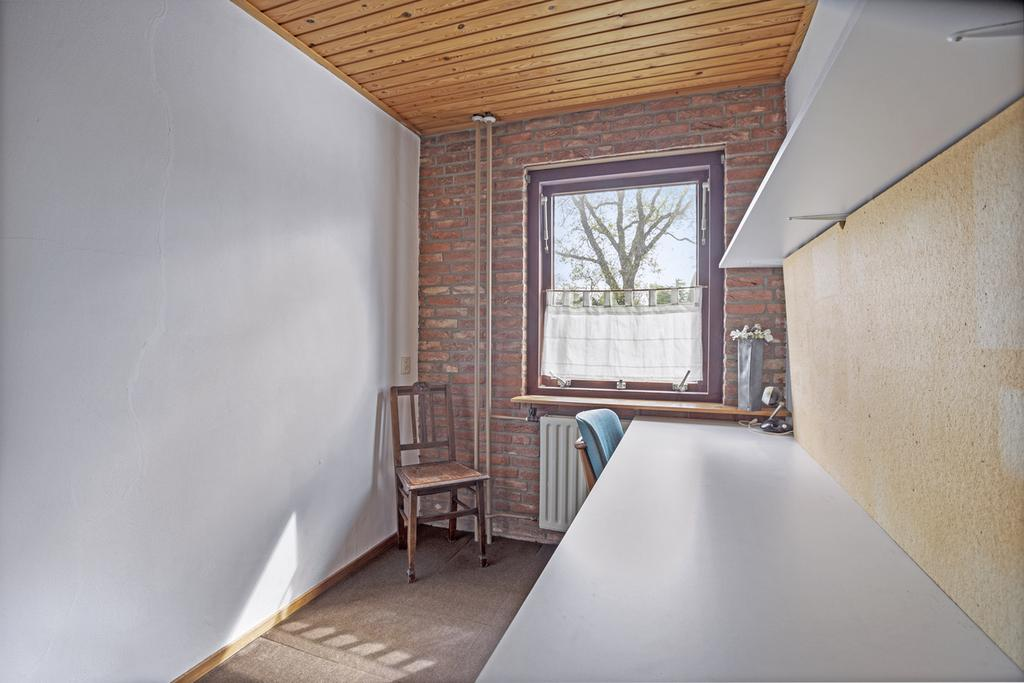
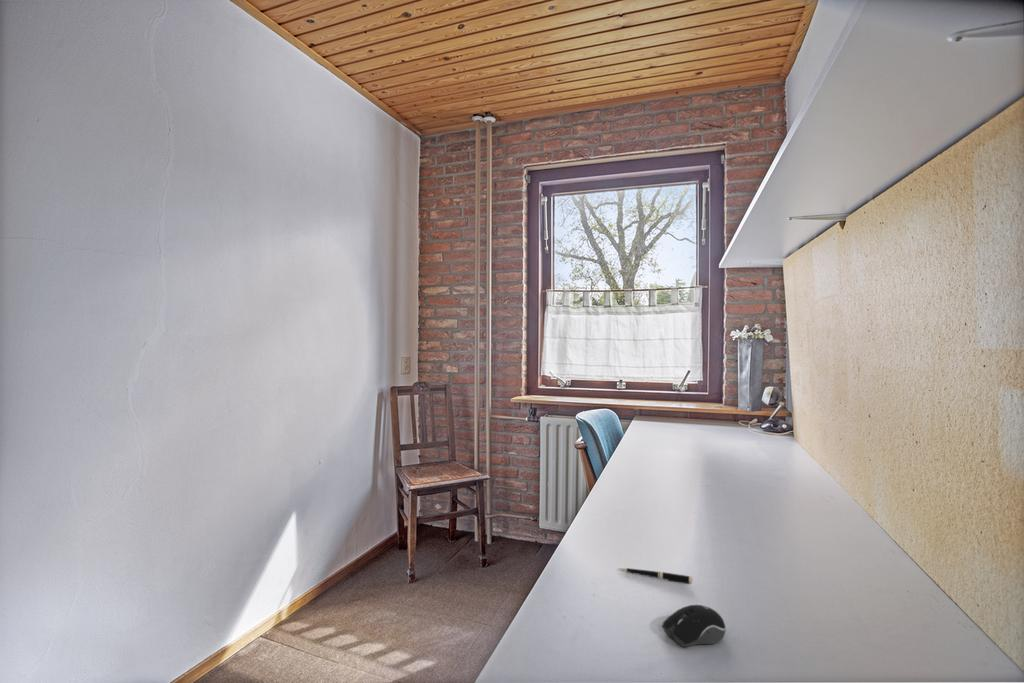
+ pen [617,567,693,585]
+ computer mouse [661,604,727,648]
